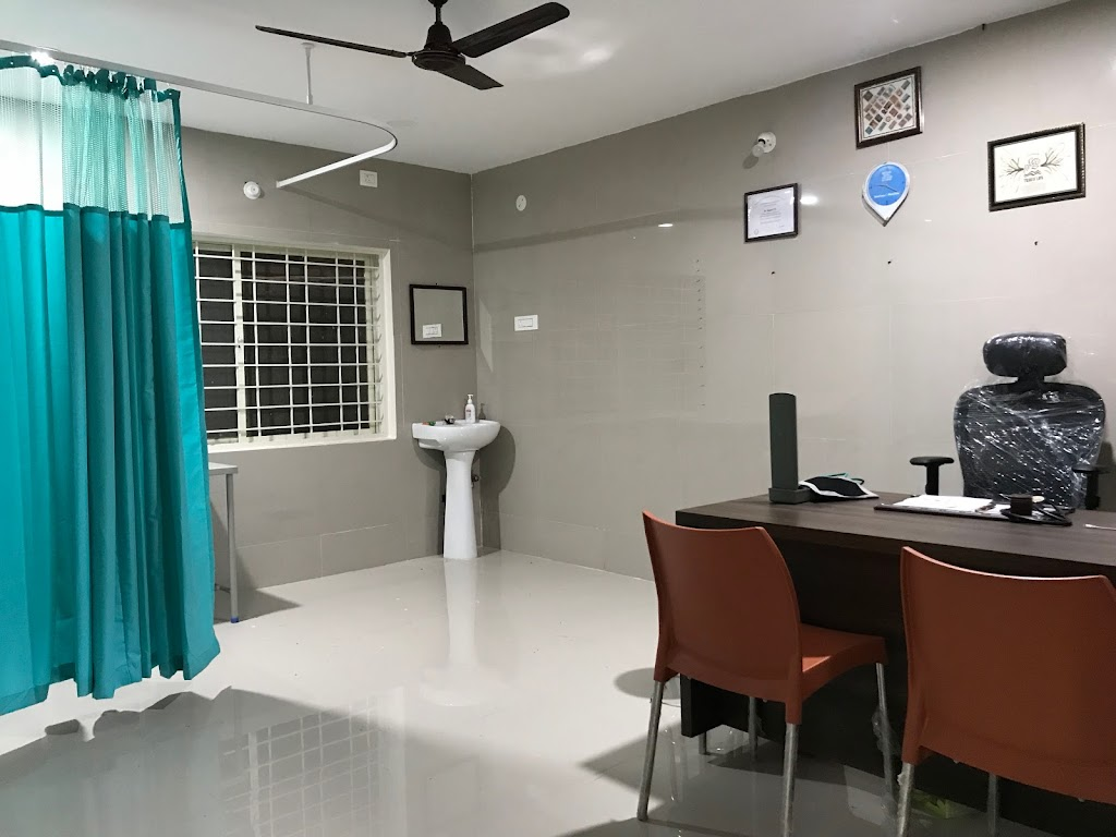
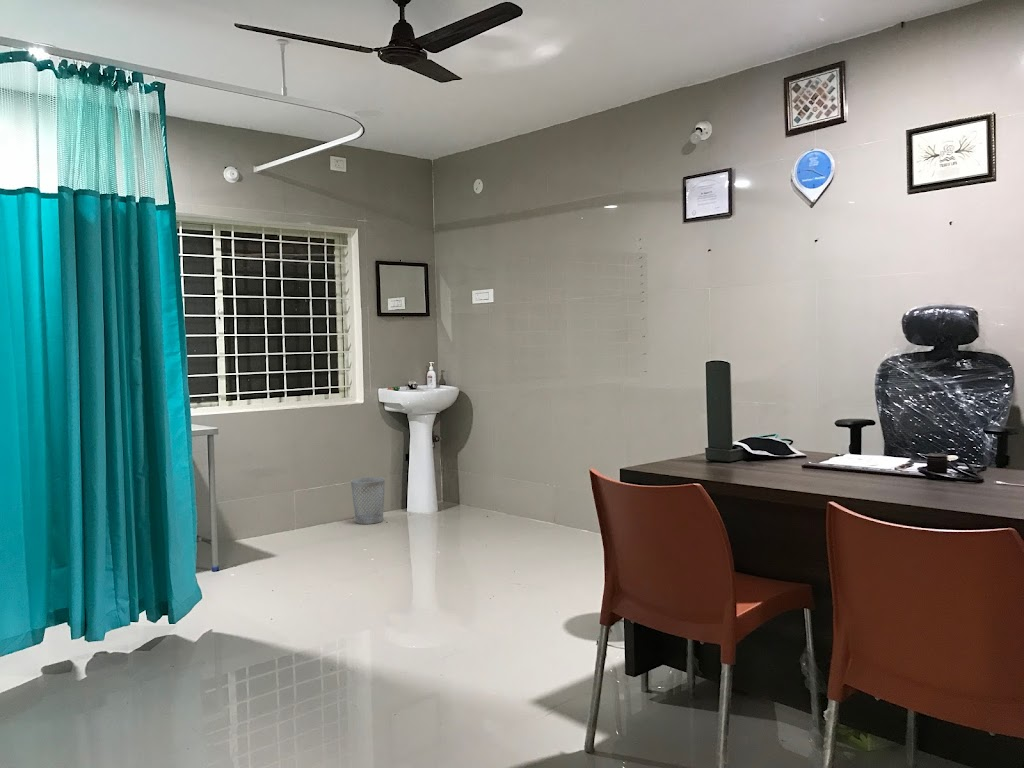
+ wastebasket [350,476,386,525]
